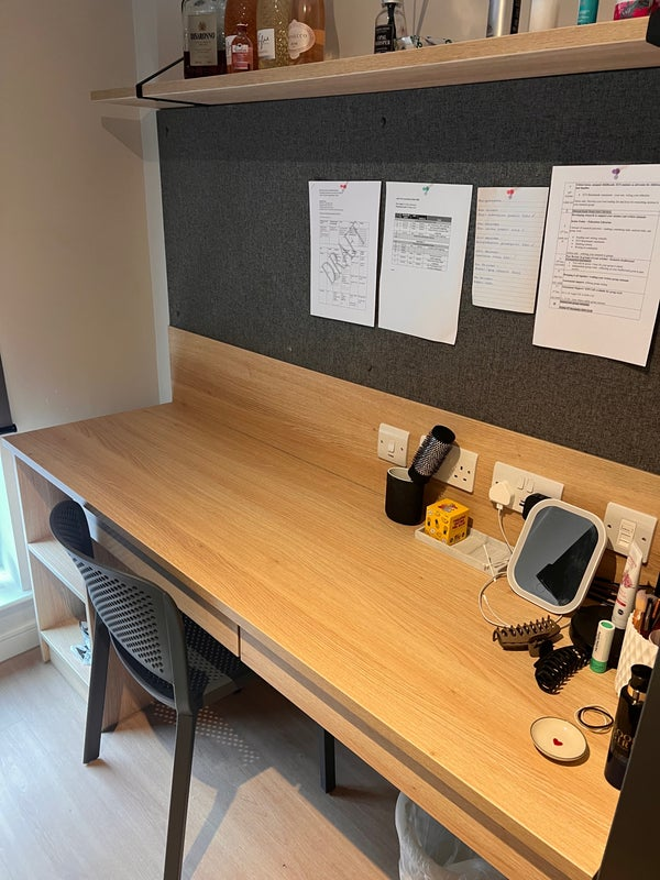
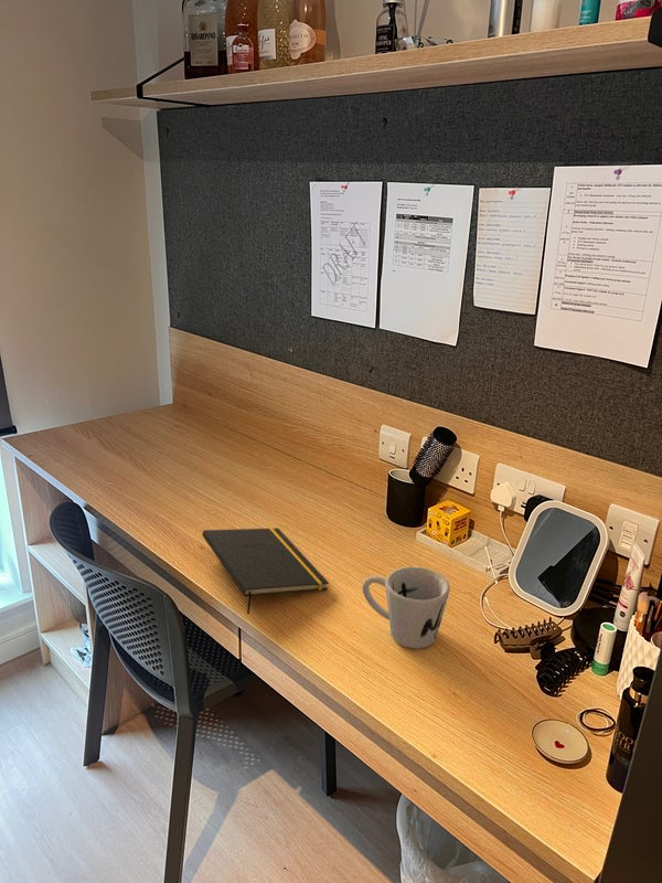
+ mug [362,566,451,649]
+ notepad [201,526,330,615]
